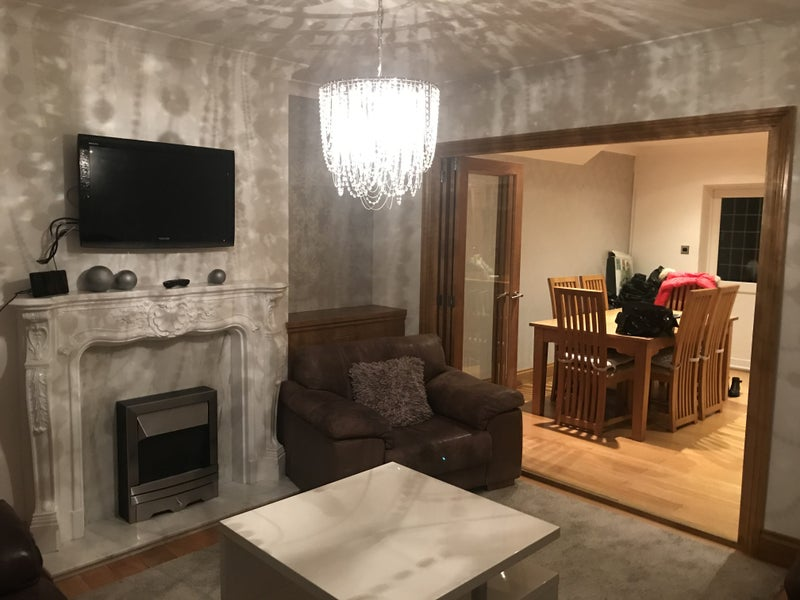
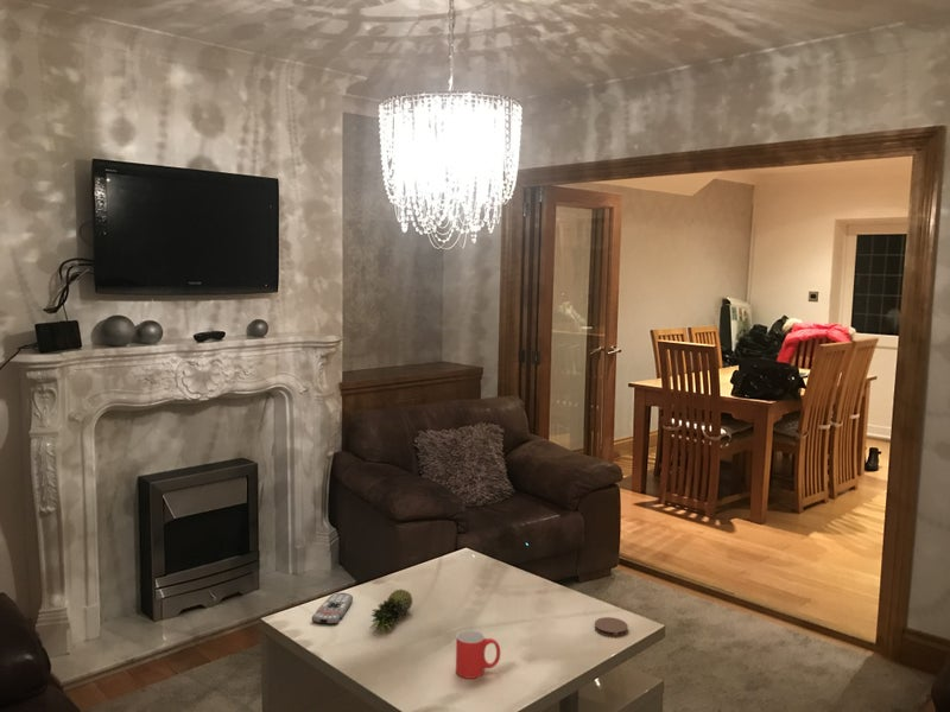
+ coaster [594,616,629,637]
+ mug [455,629,501,680]
+ fruit [368,589,413,634]
+ remote control [310,592,354,625]
